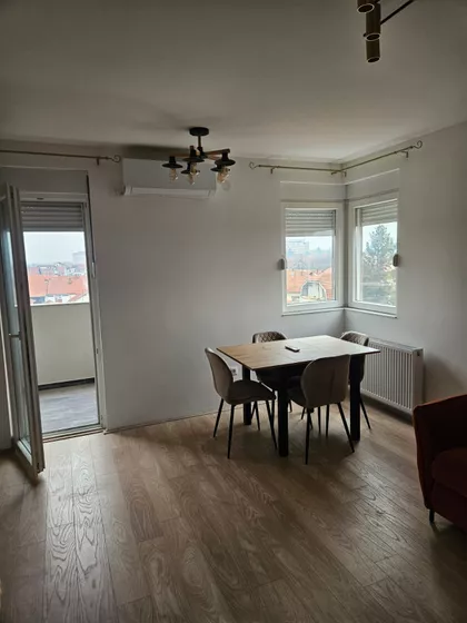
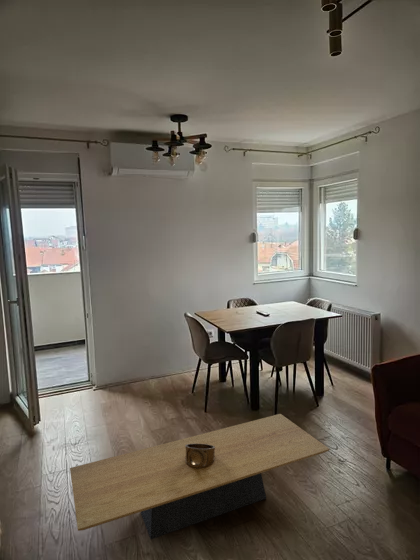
+ coffee table [69,413,331,540]
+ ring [185,444,215,469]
